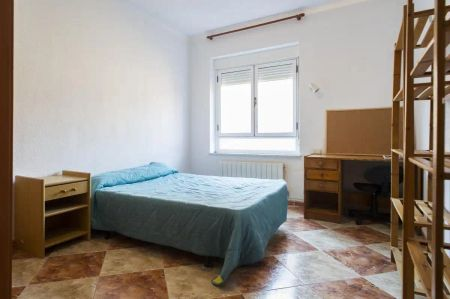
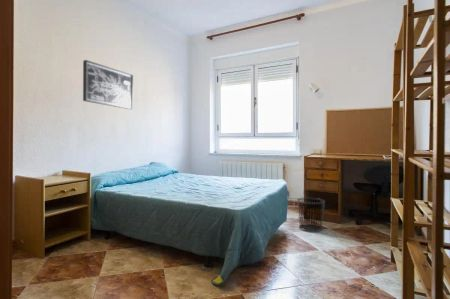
+ waste bin [296,197,326,233]
+ wall art [82,59,134,110]
